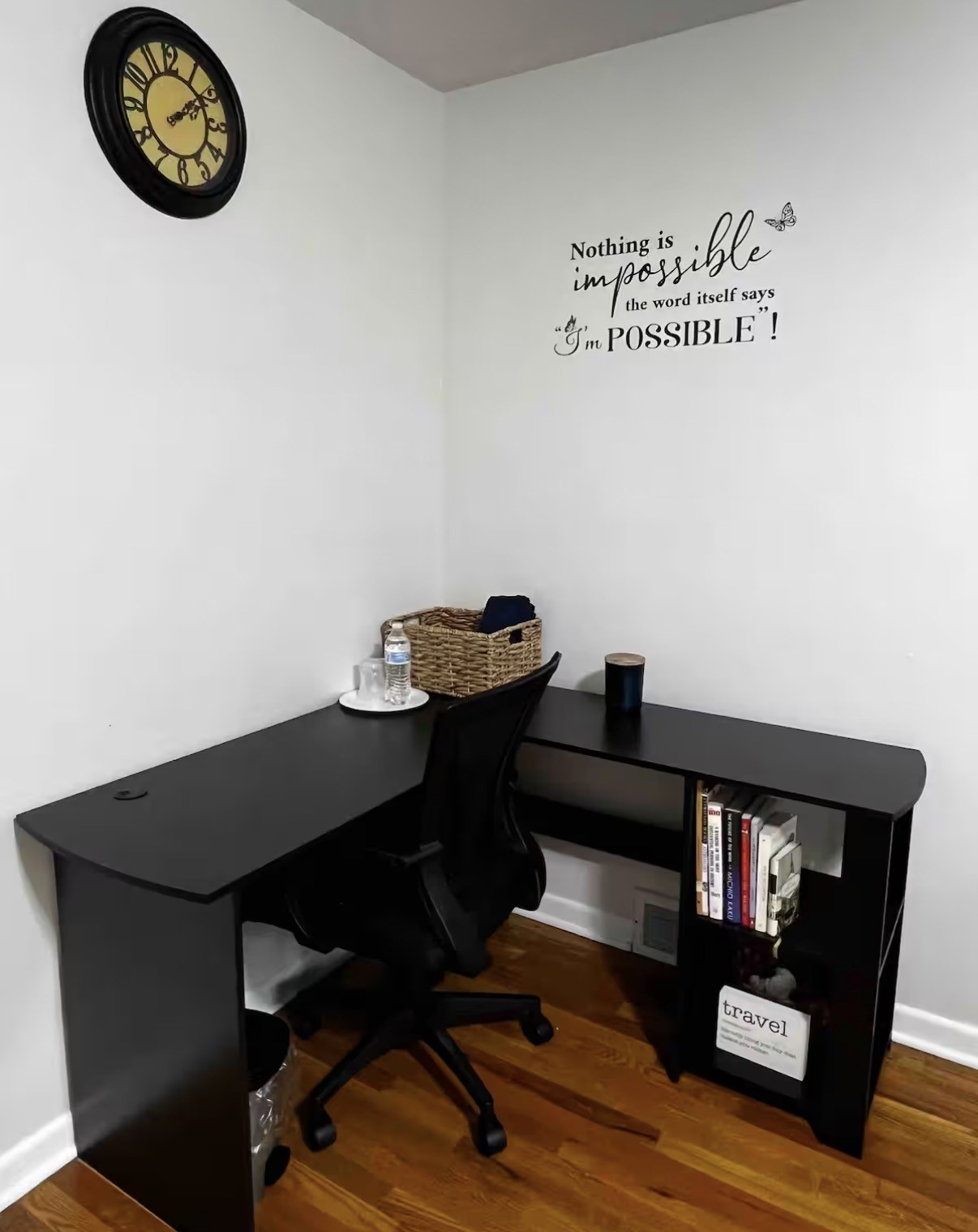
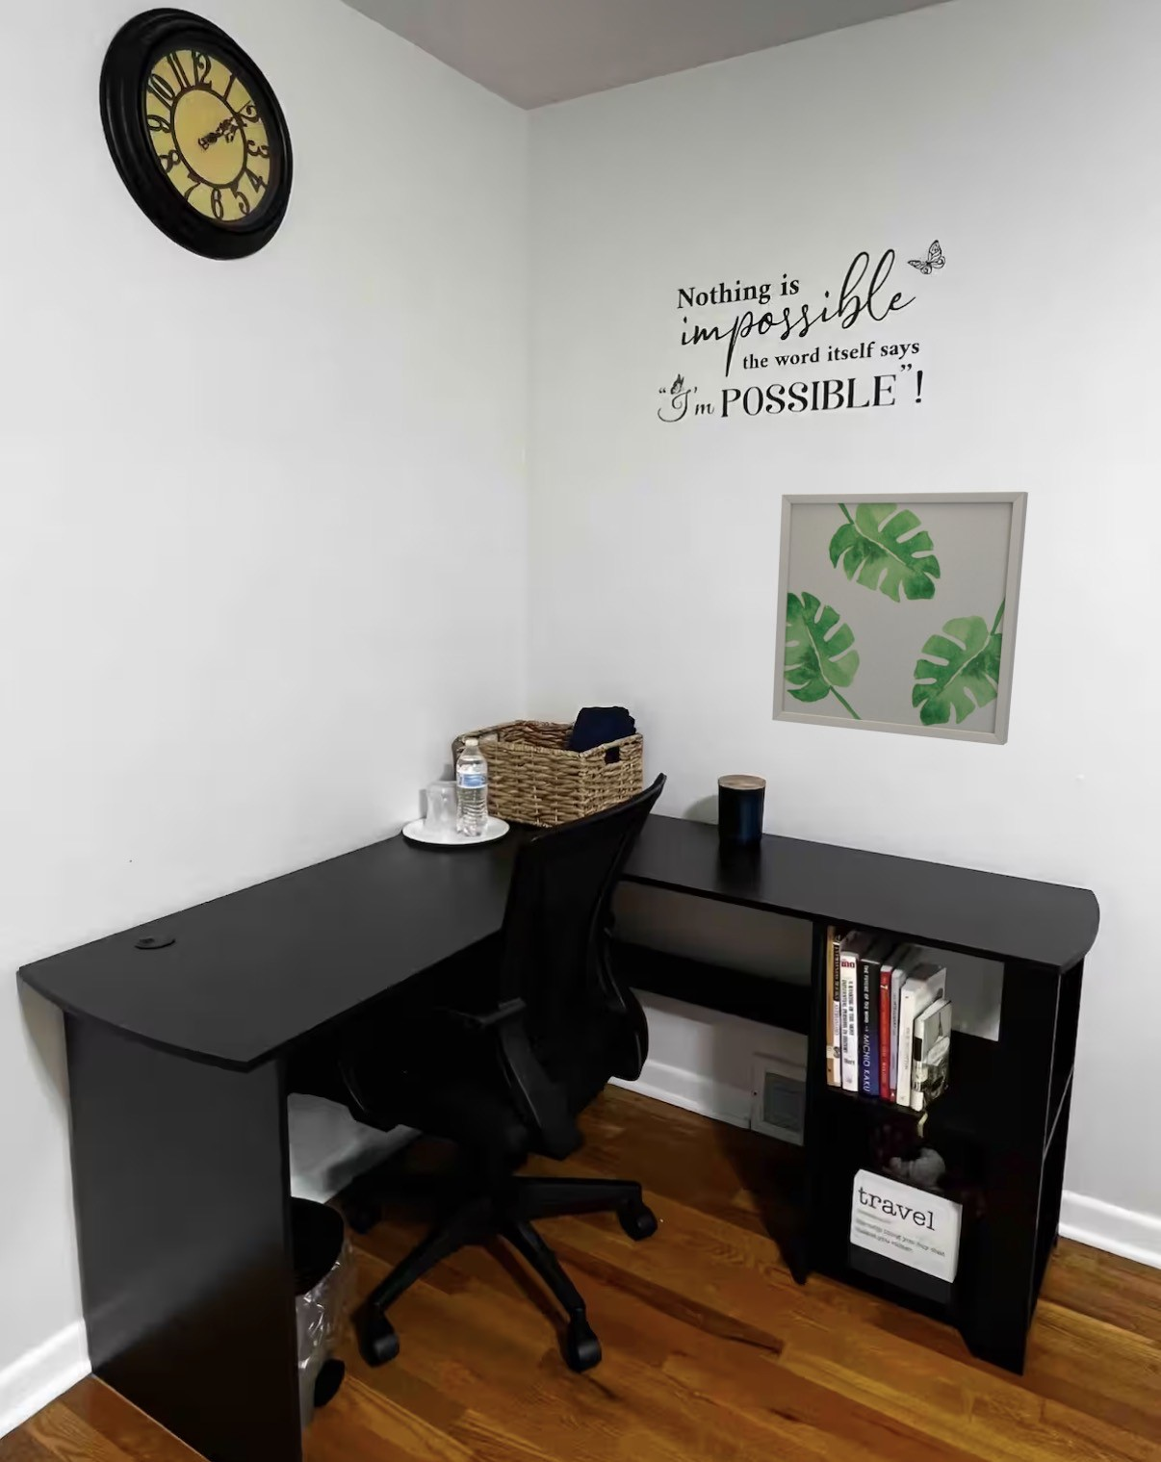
+ wall art [772,491,1029,746]
